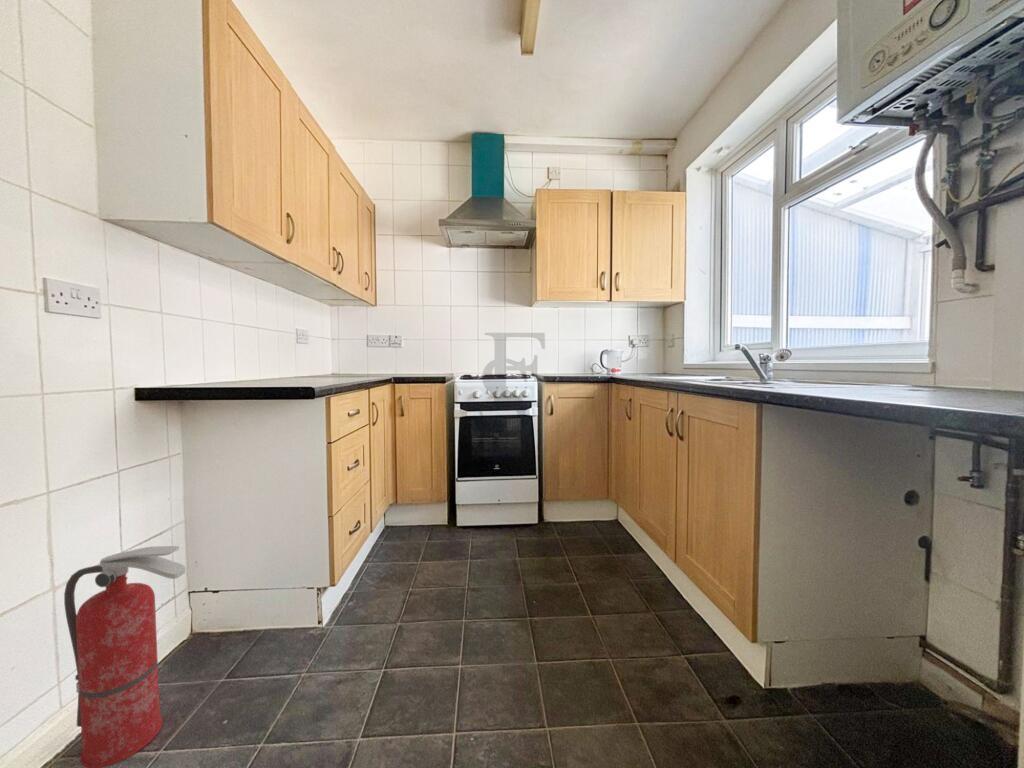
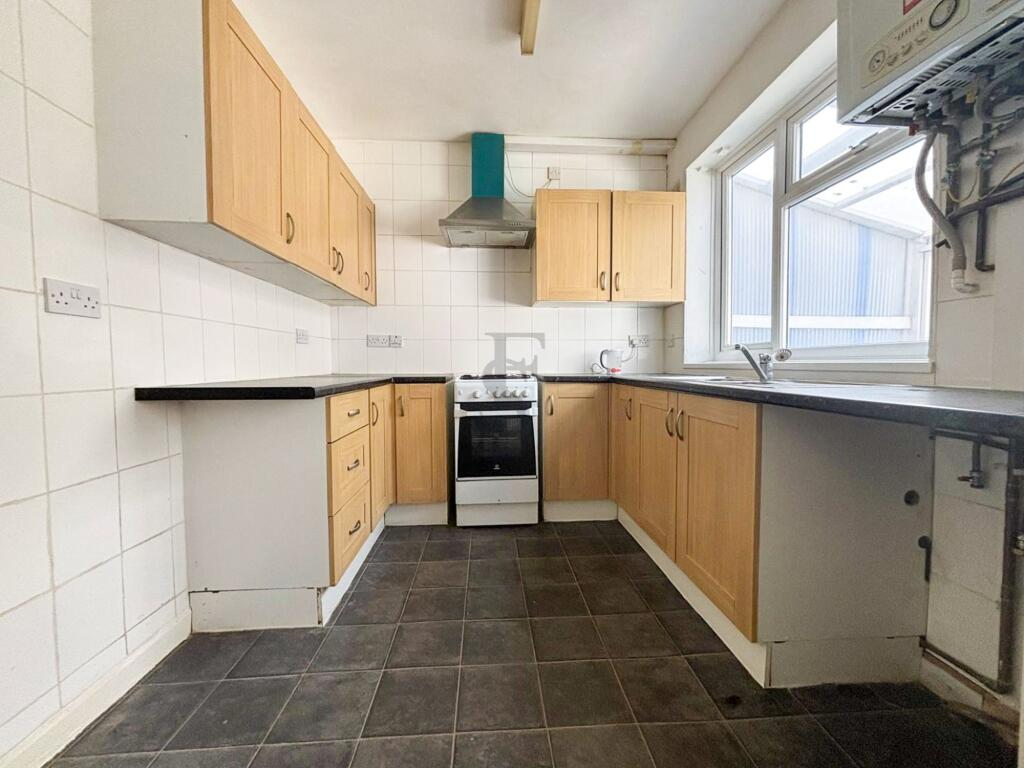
- fire extinguisher [63,545,186,768]
